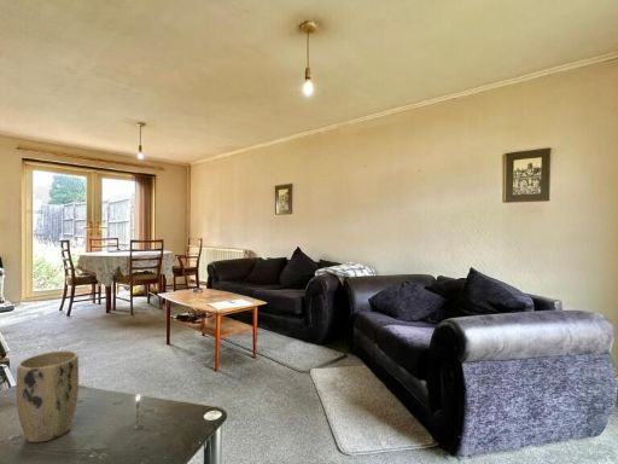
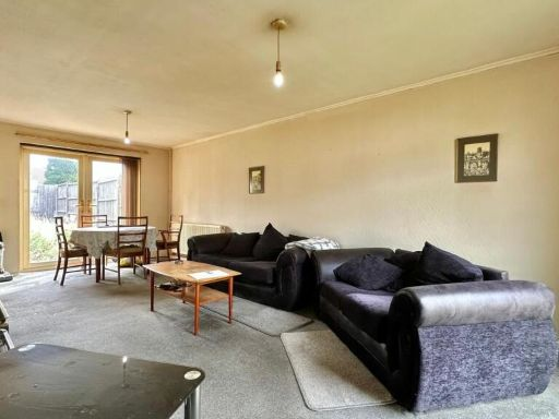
- plant pot [16,349,80,443]
